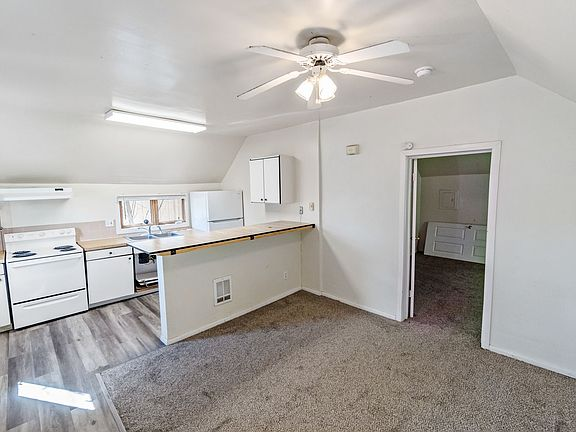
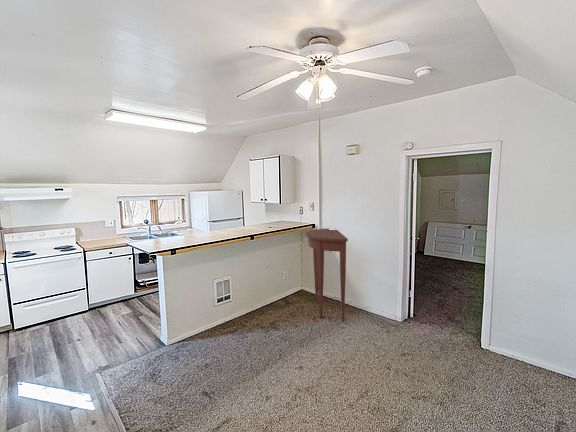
+ console table [305,228,349,322]
